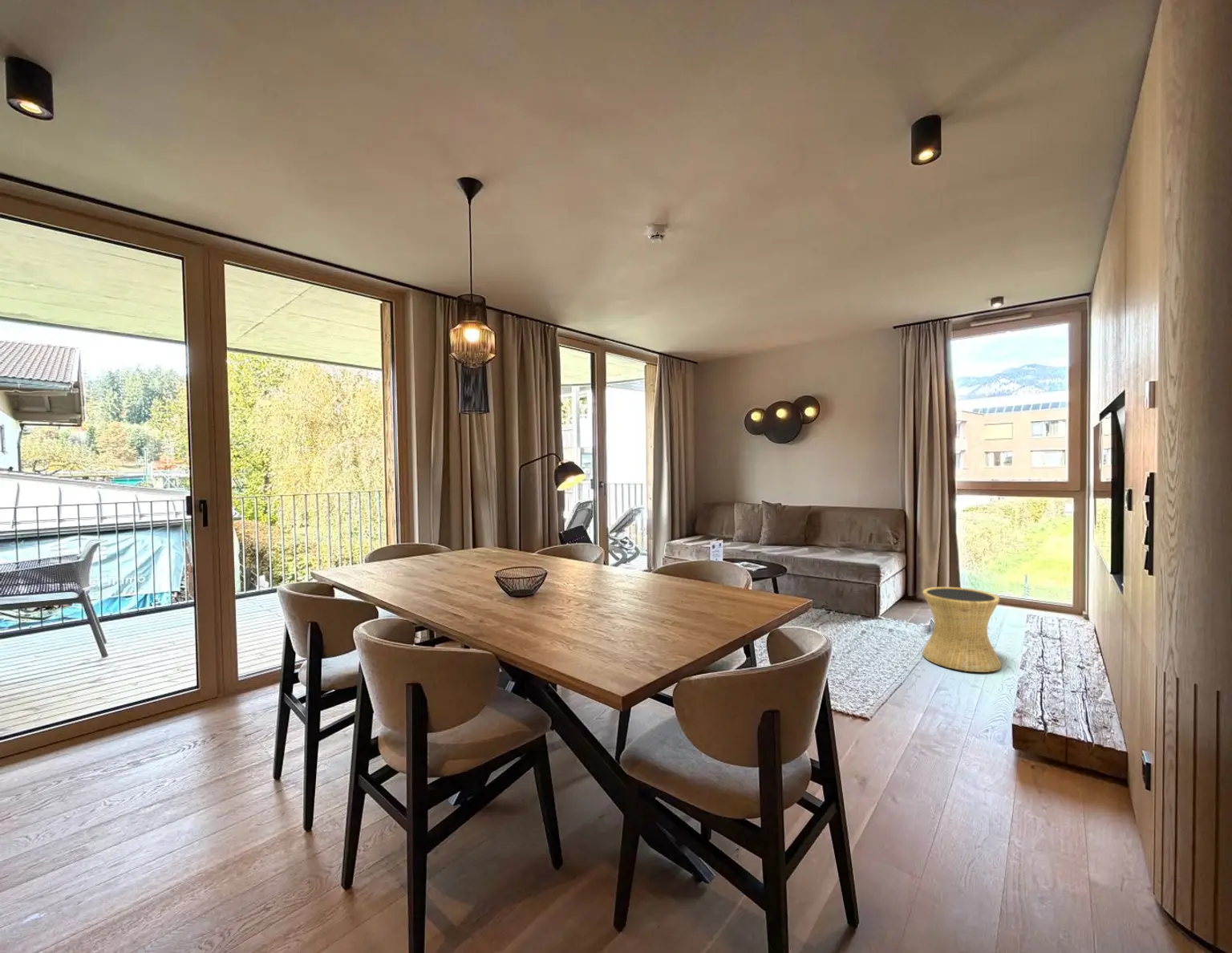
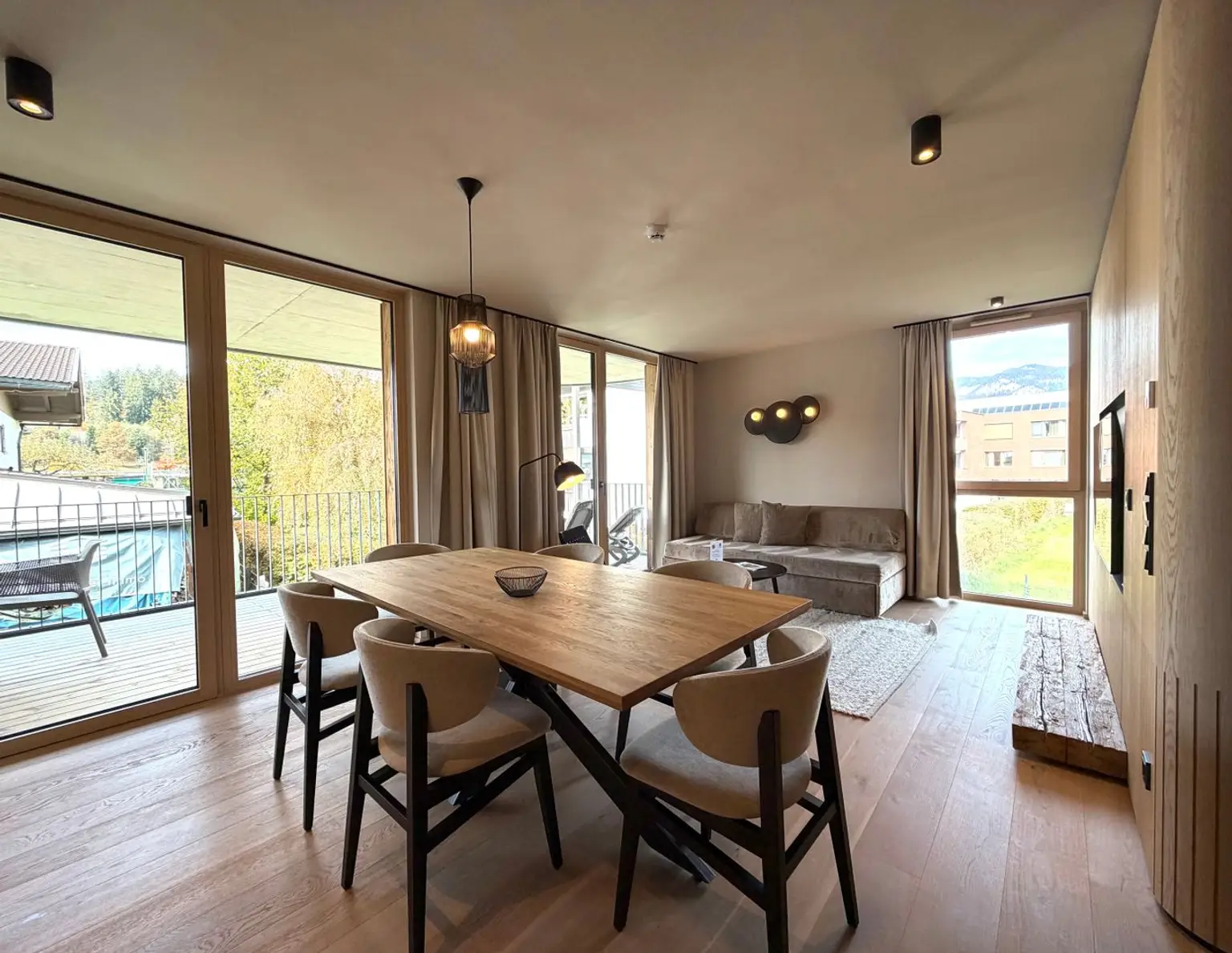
- side table [922,586,1003,673]
